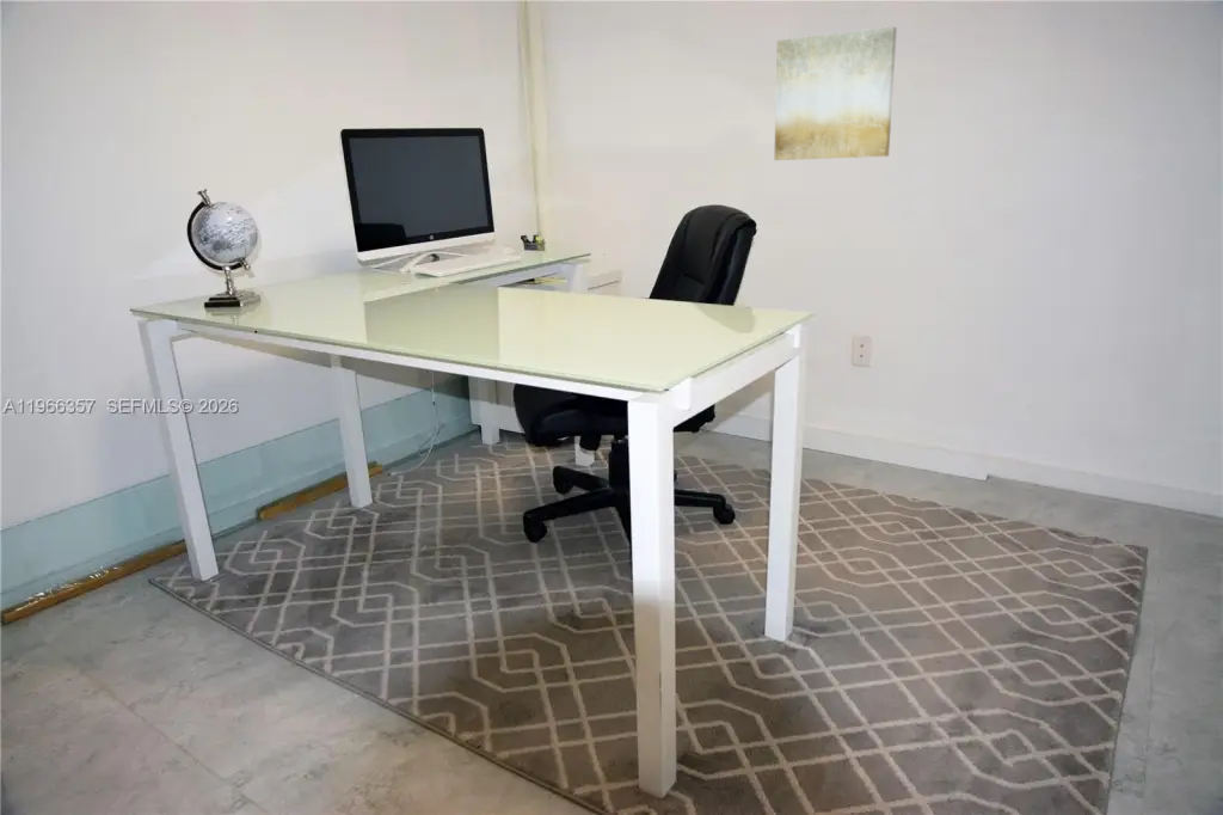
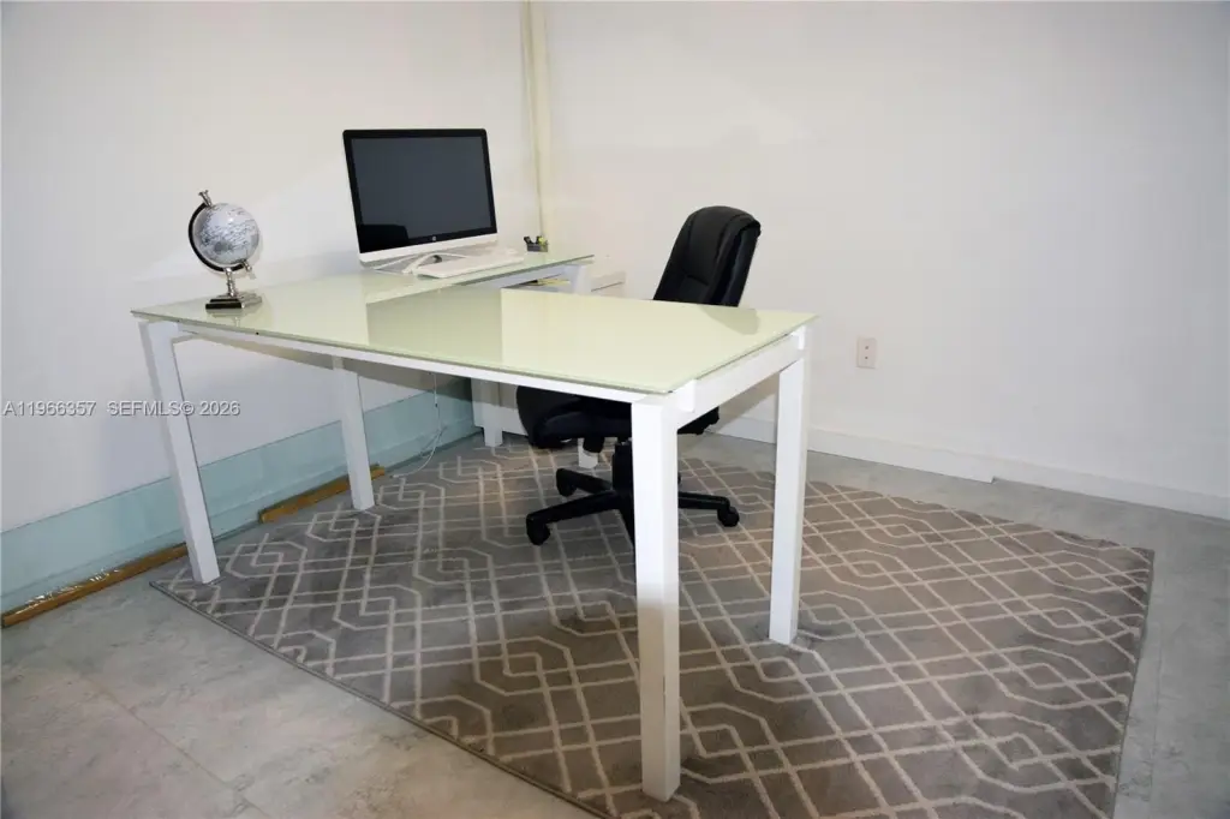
- wall art [773,25,898,161]
